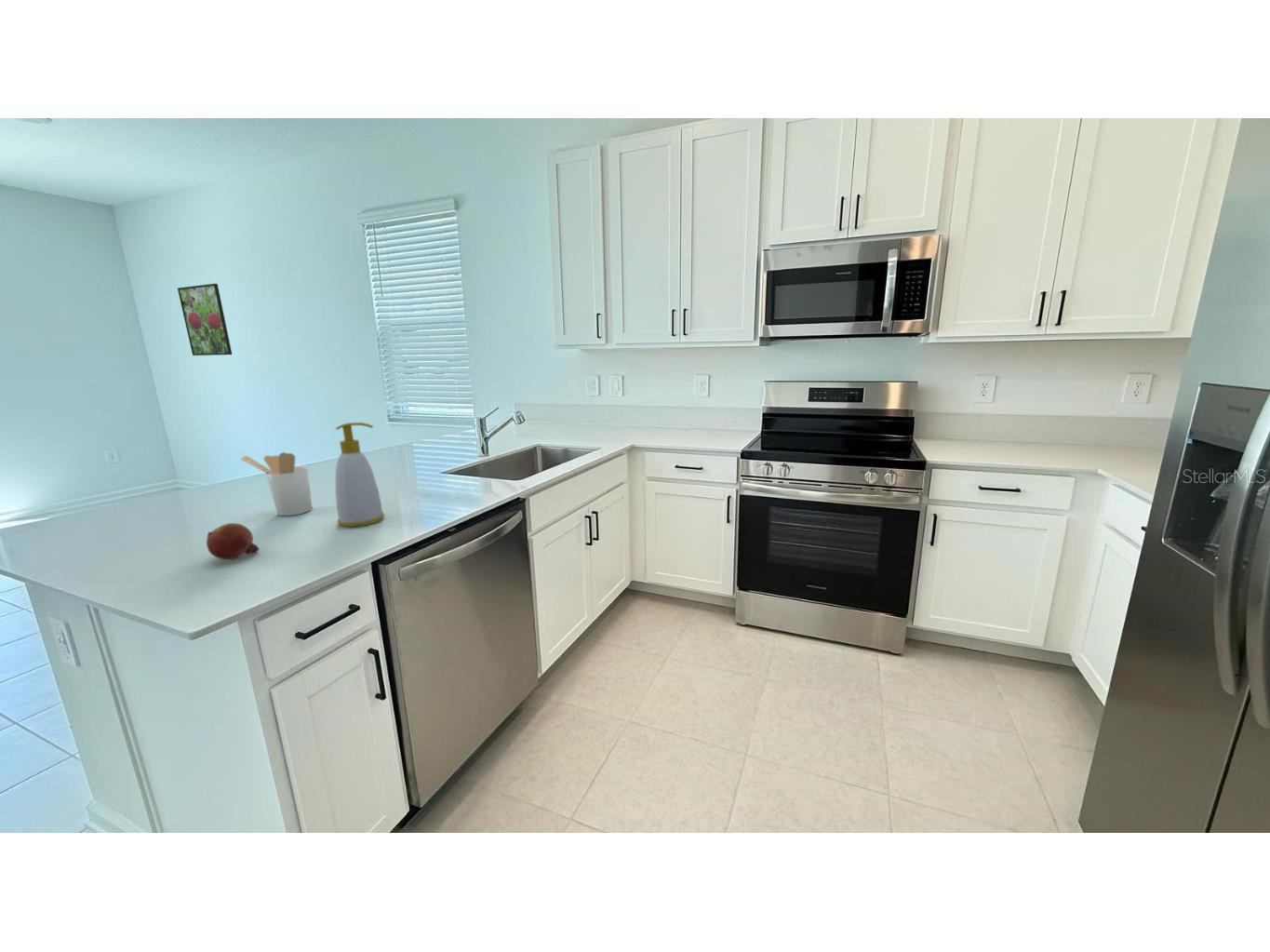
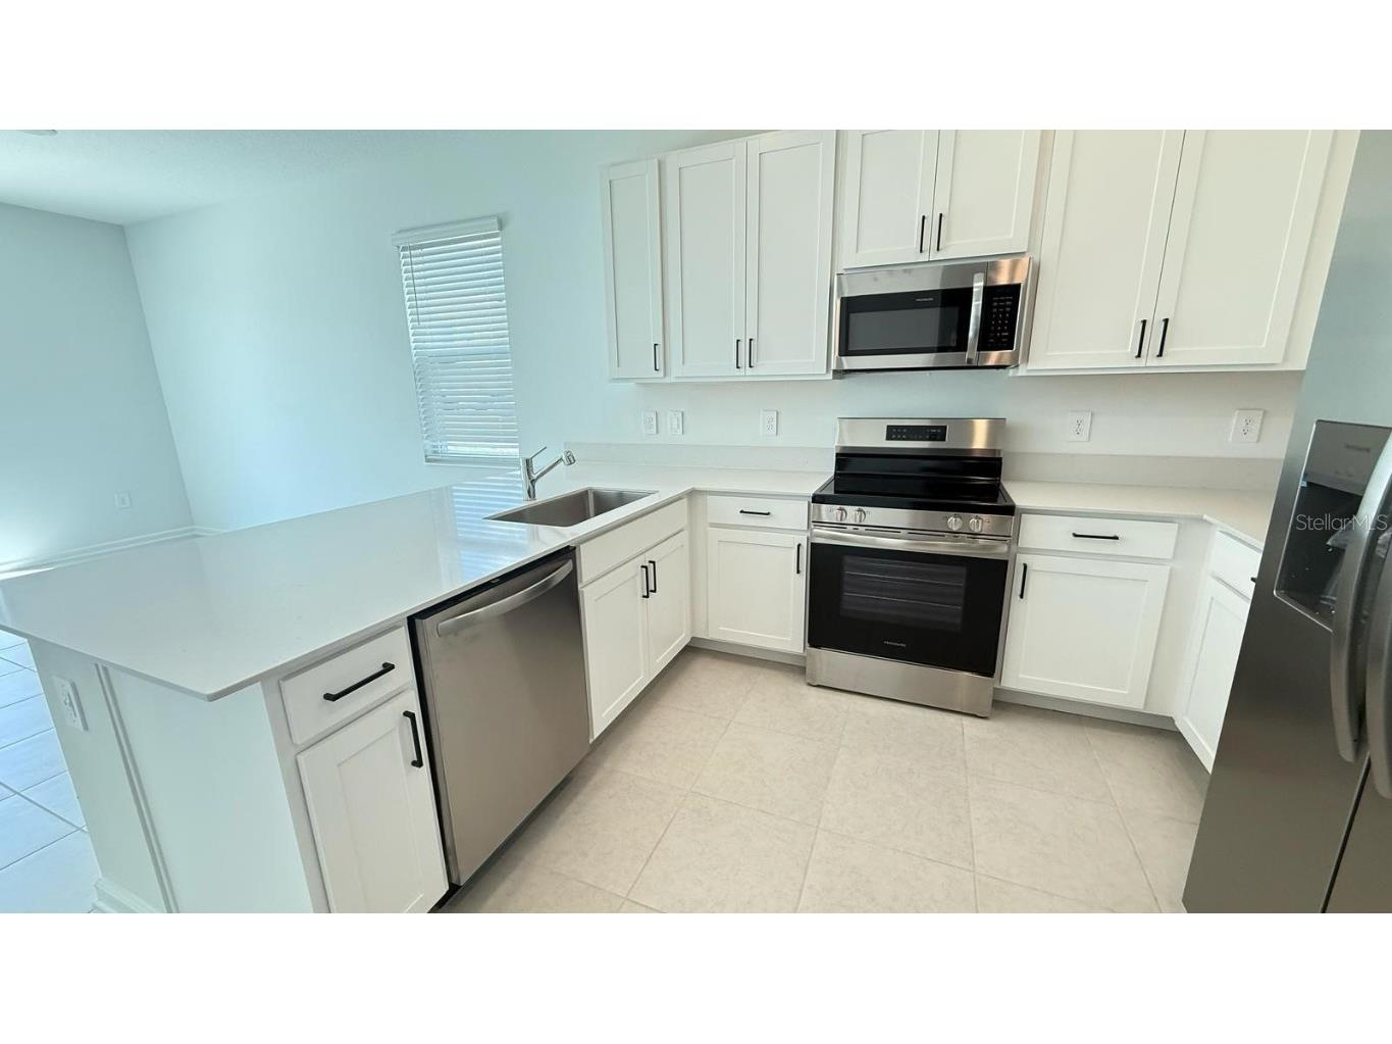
- soap bottle [335,422,385,528]
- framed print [177,283,233,356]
- fruit [206,522,261,560]
- utensil holder [240,451,313,516]
